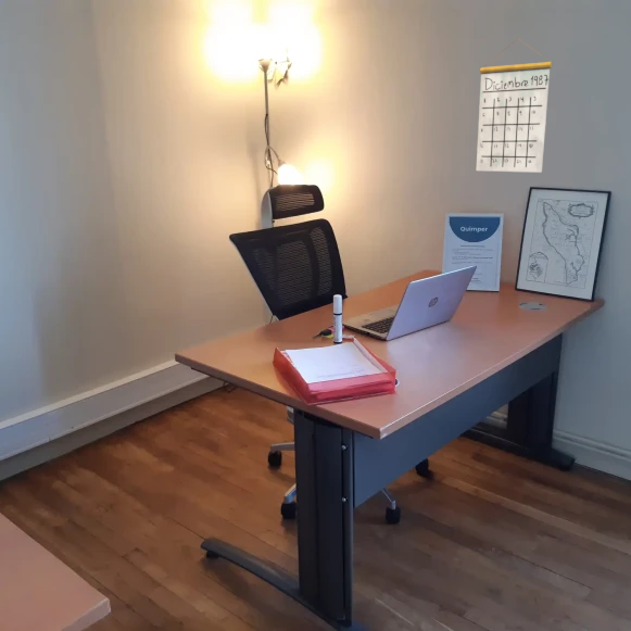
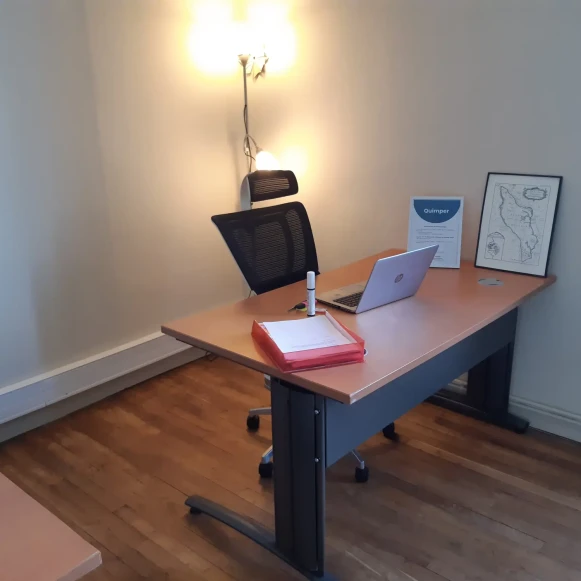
- calendar [476,38,553,174]
